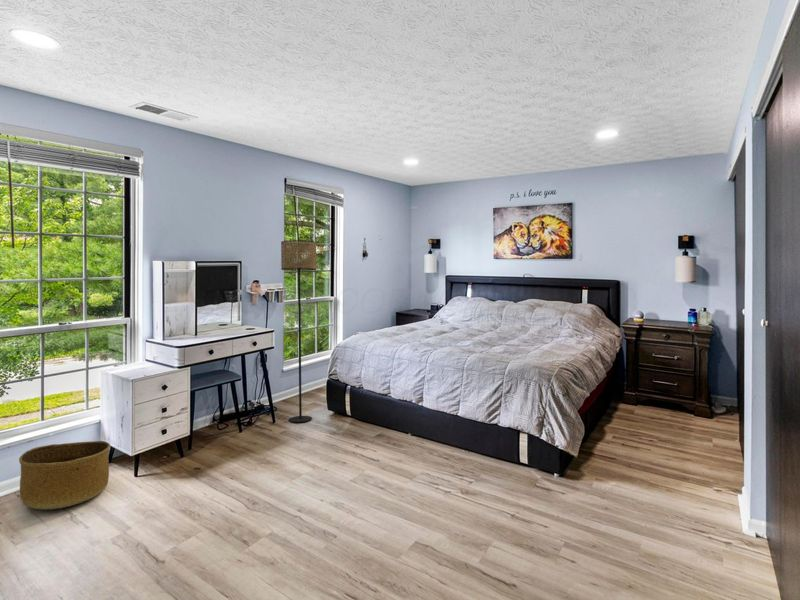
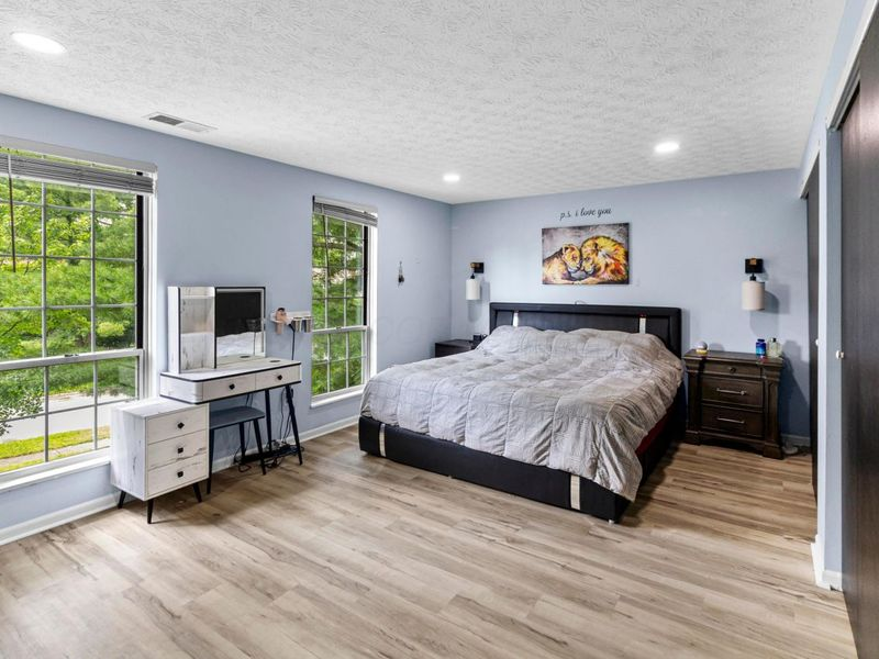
- floor lamp [280,239,317,423]
- basket [18,440,111,511]
